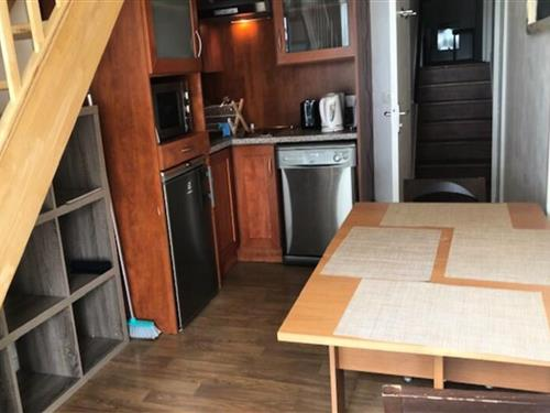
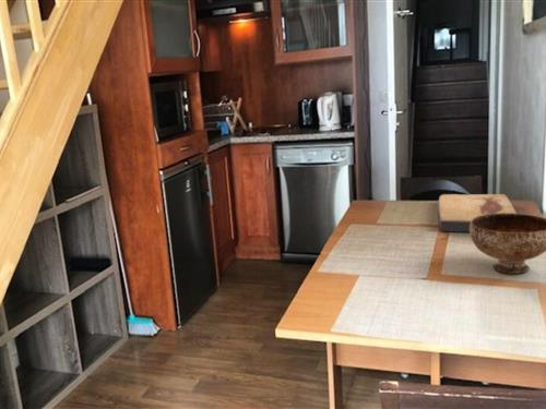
+ bowl [468,213,546,275]
+ fish fossil [437,193,518,233]
